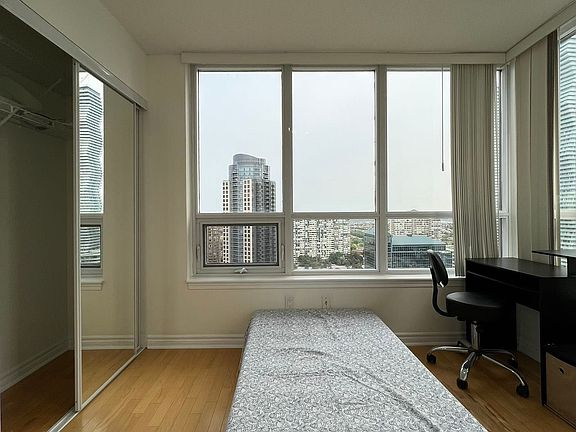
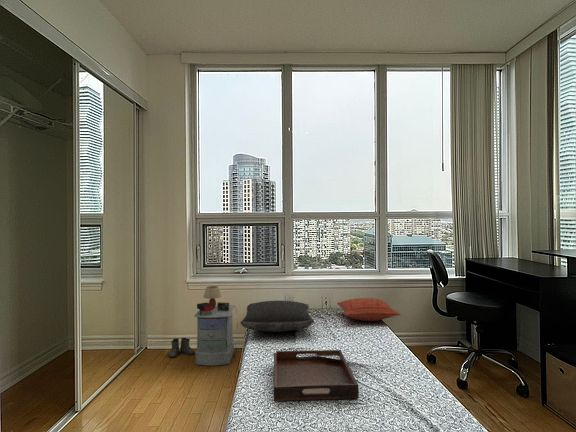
+ nightstand [193,285,239,367]
+ boots [168,337,196,359]
+ pillow [239,300,315,333]
+ serving tray [273,349,360,402]
+ pillow [336,297,402,322]
